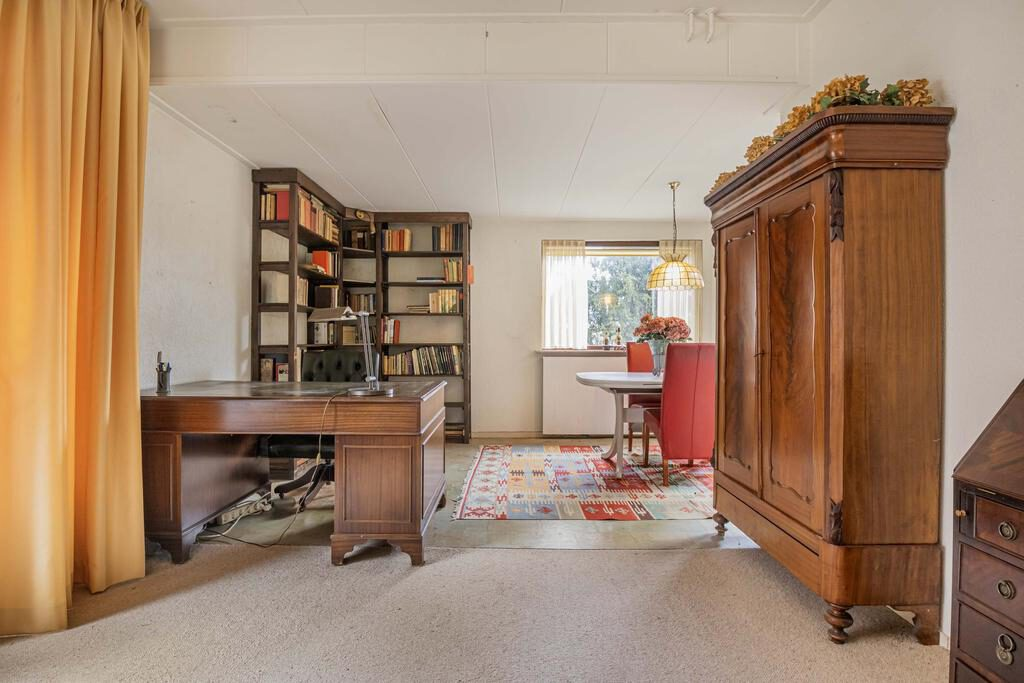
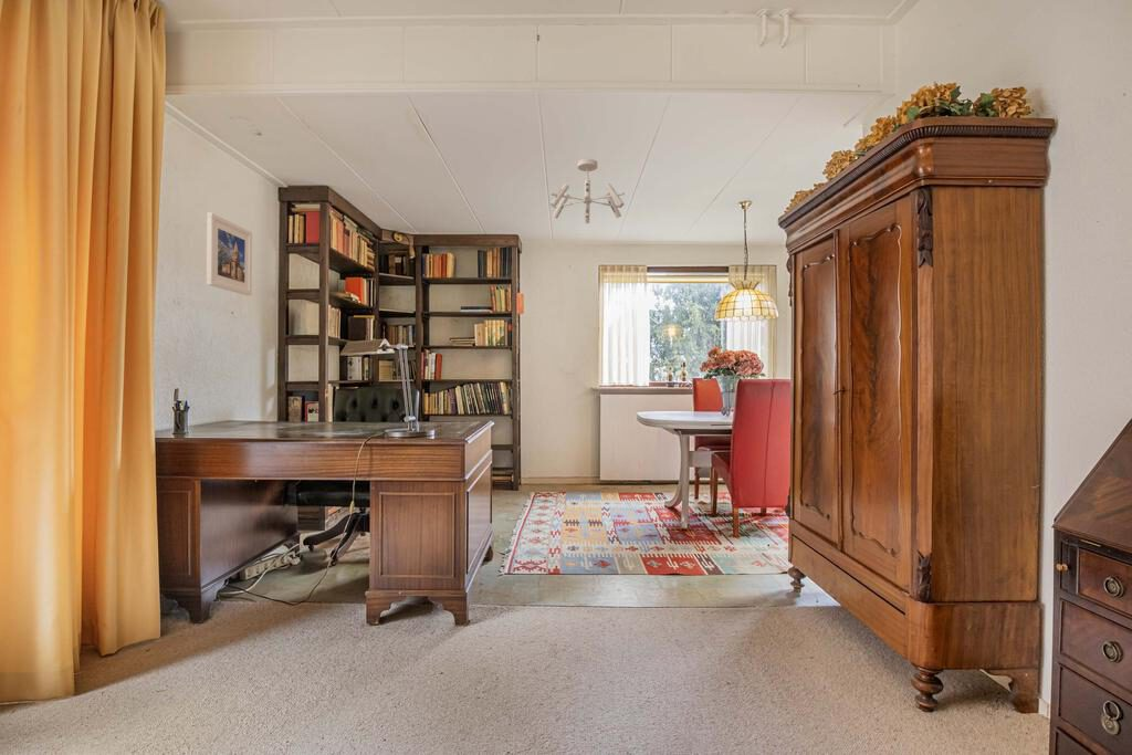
+ ceiling light fixture [549,158,626,224]
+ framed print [206,211,253,296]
